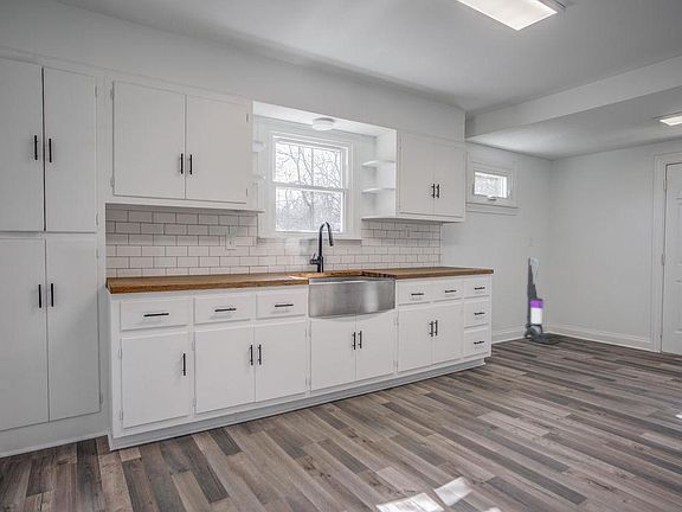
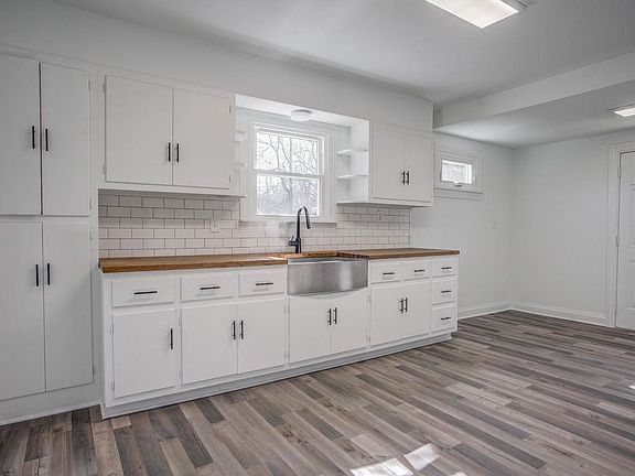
- vacuum cleaner [522,257,561,345]
